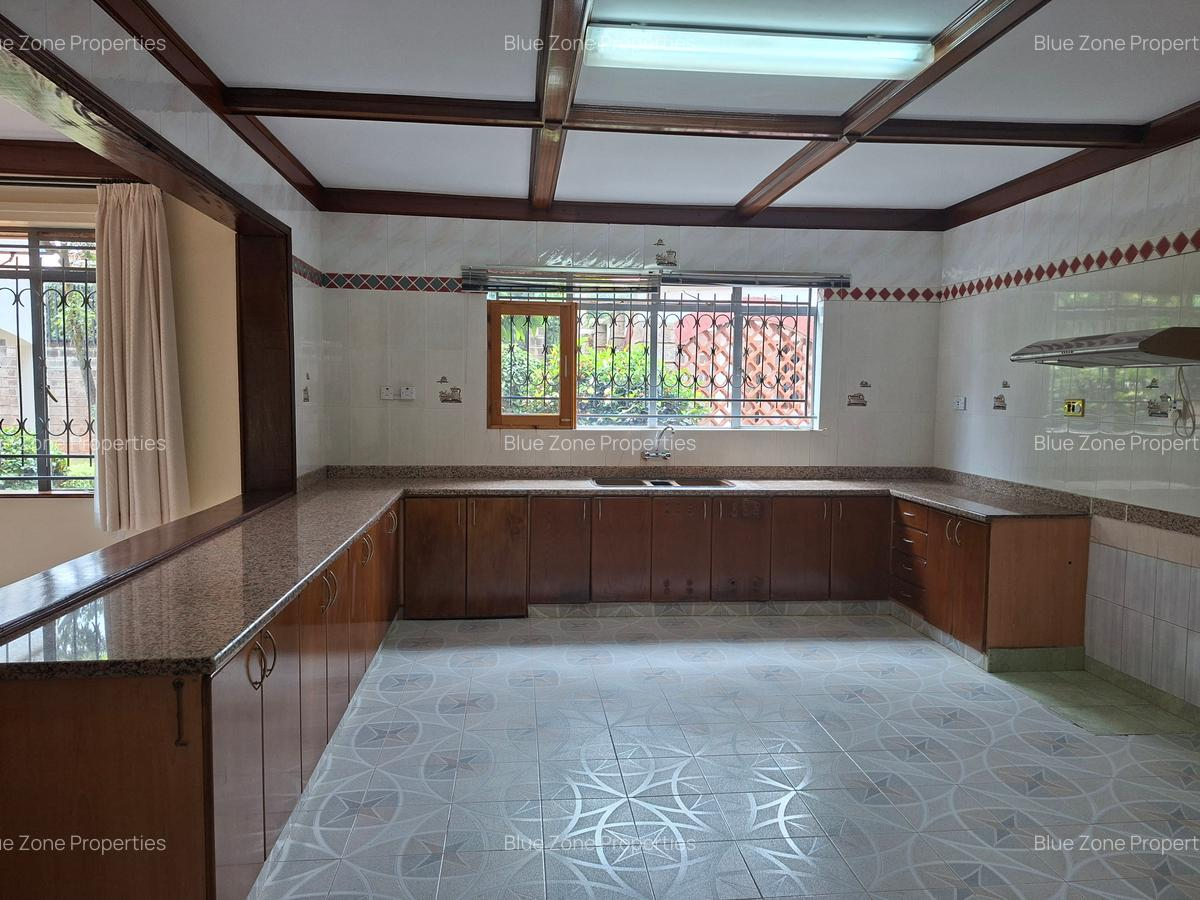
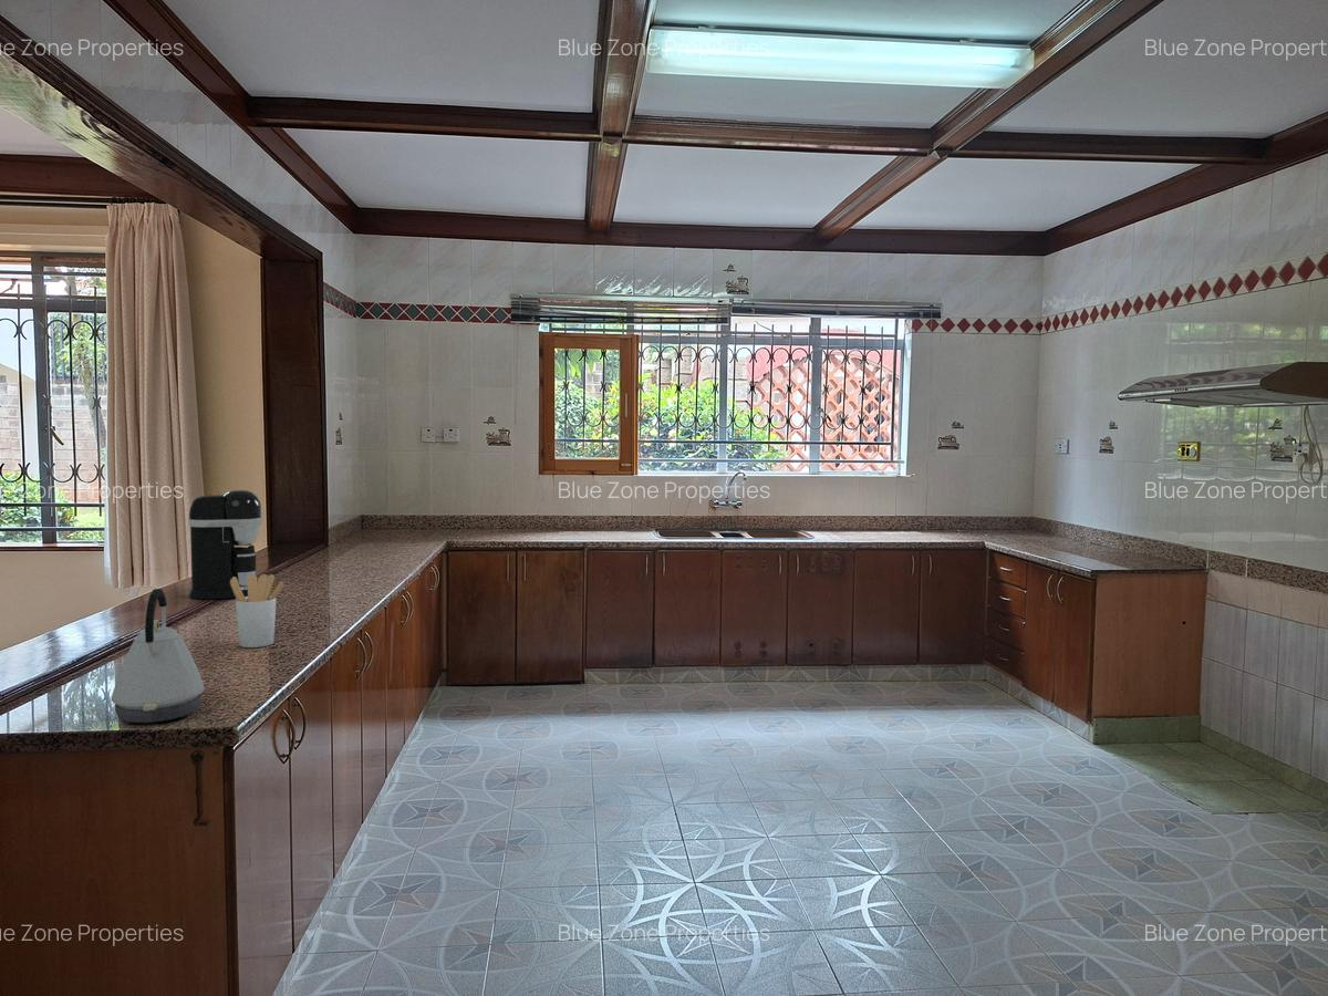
+ kettle [110,588,205,724]
+ coffee maker [187,489,263,600]
+ utensil holder [230,573,286,649]
